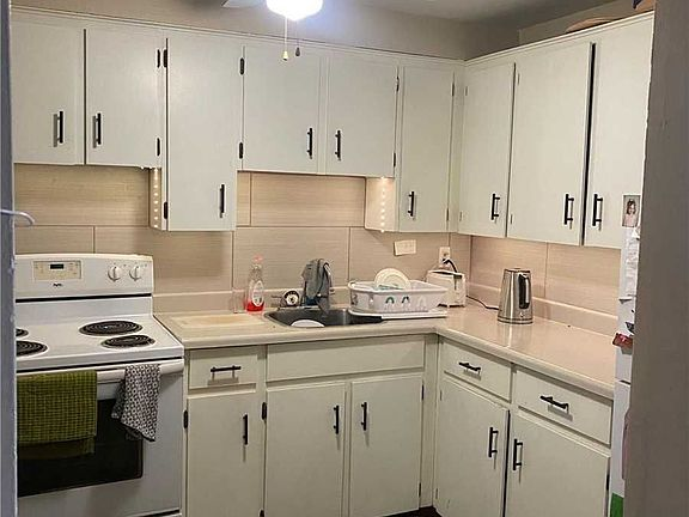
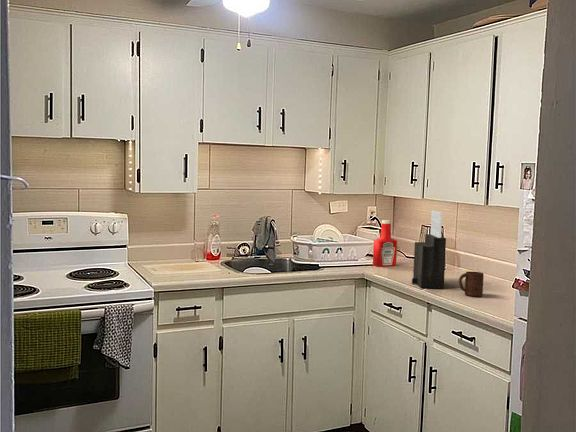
+ knife block [411,210,447,289]
+ cup [458,270,485,297]
+ soap bottle [372,219,398,268]
